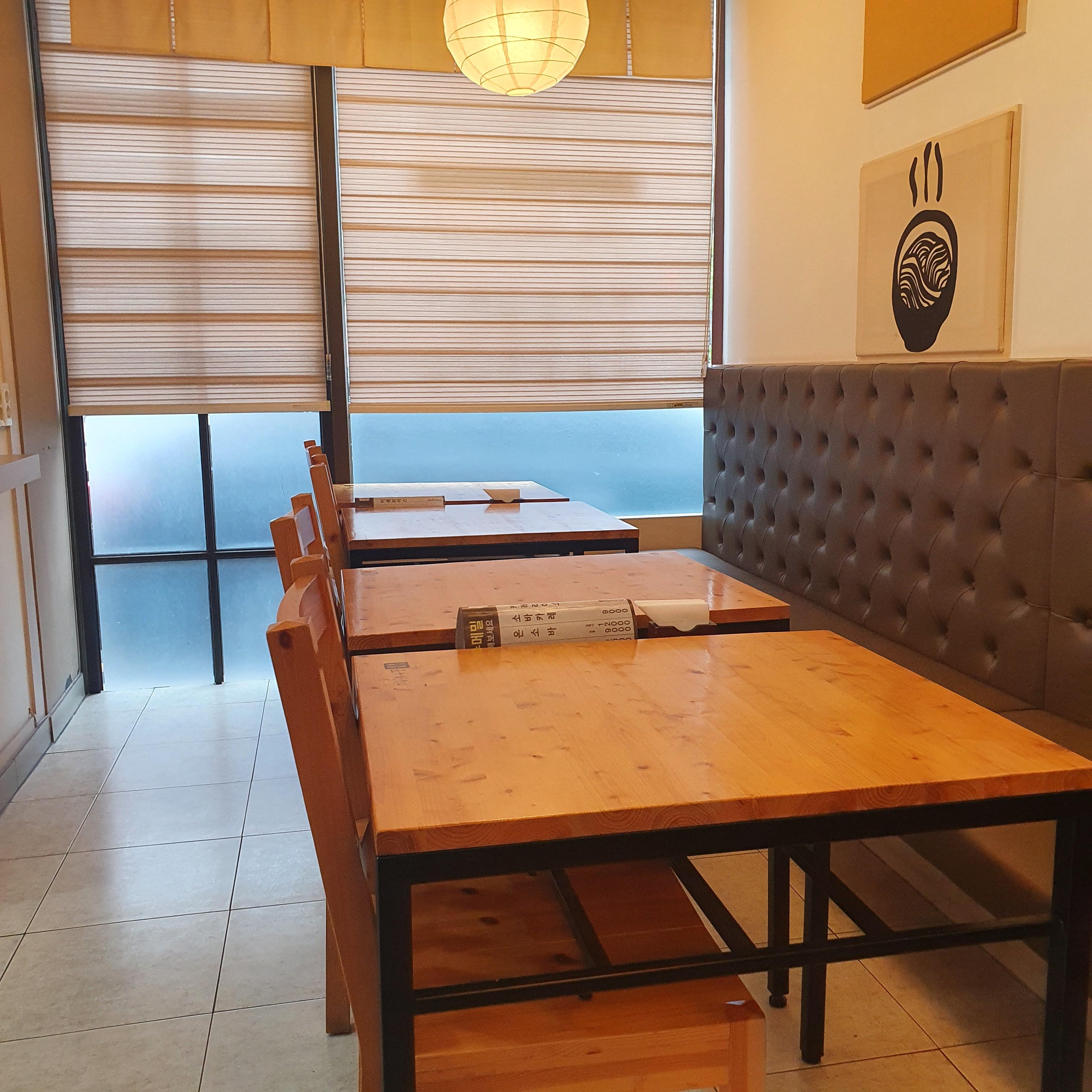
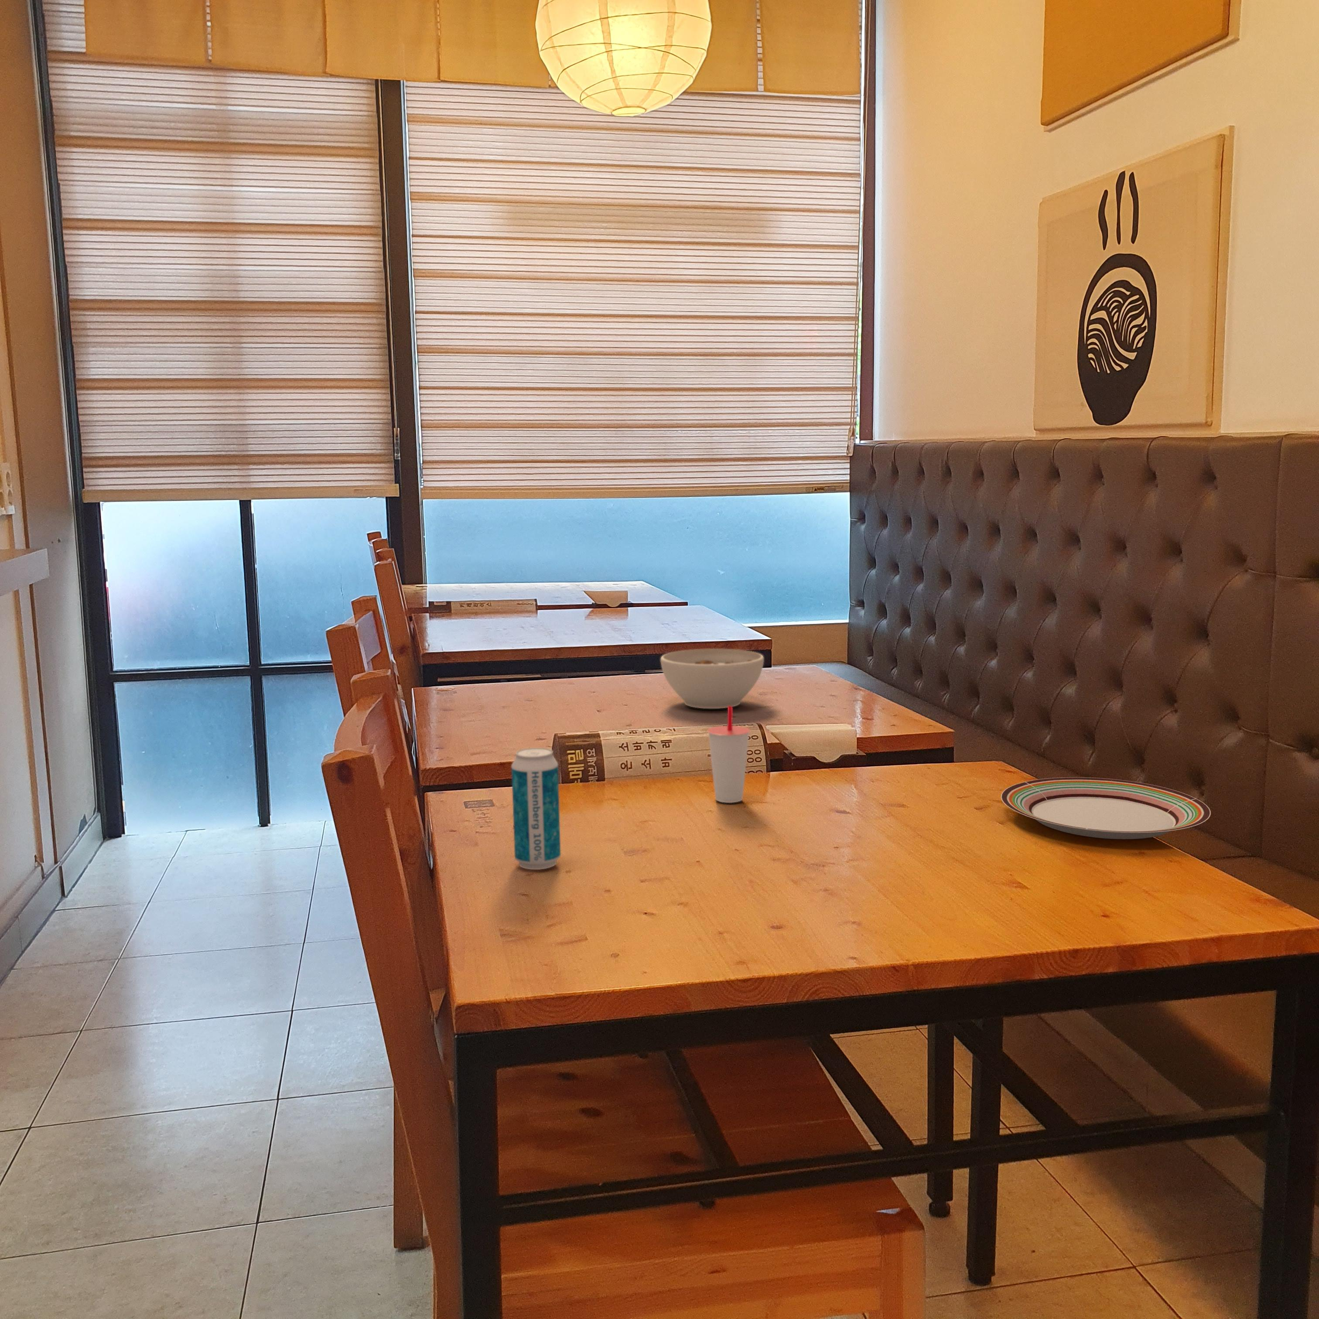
+ cup [707,705,750,803]
+ soup bowl [660,649,765,709]
+ beverage can [511,748,560,870]
+ plate [1000,777,1211,839]
